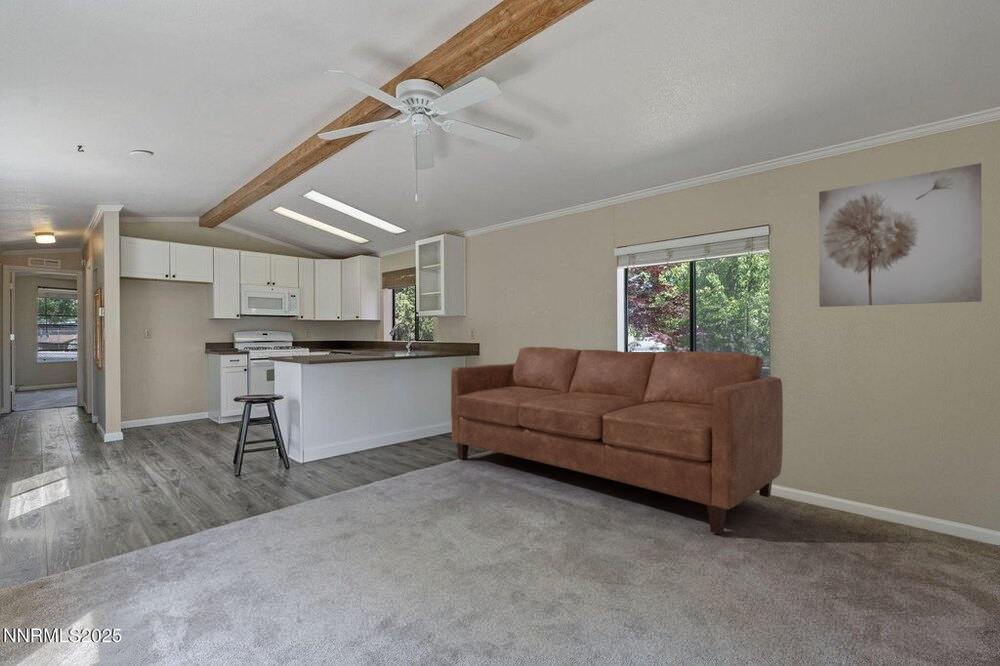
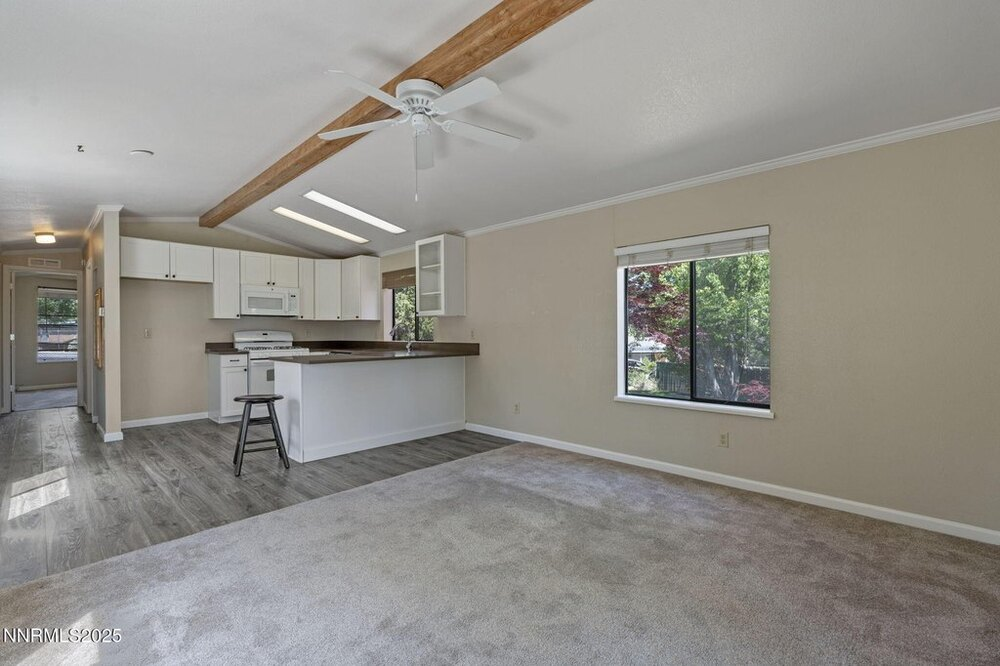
- sofa [450,346,784,535]
- wall art [818,162,983,308]
